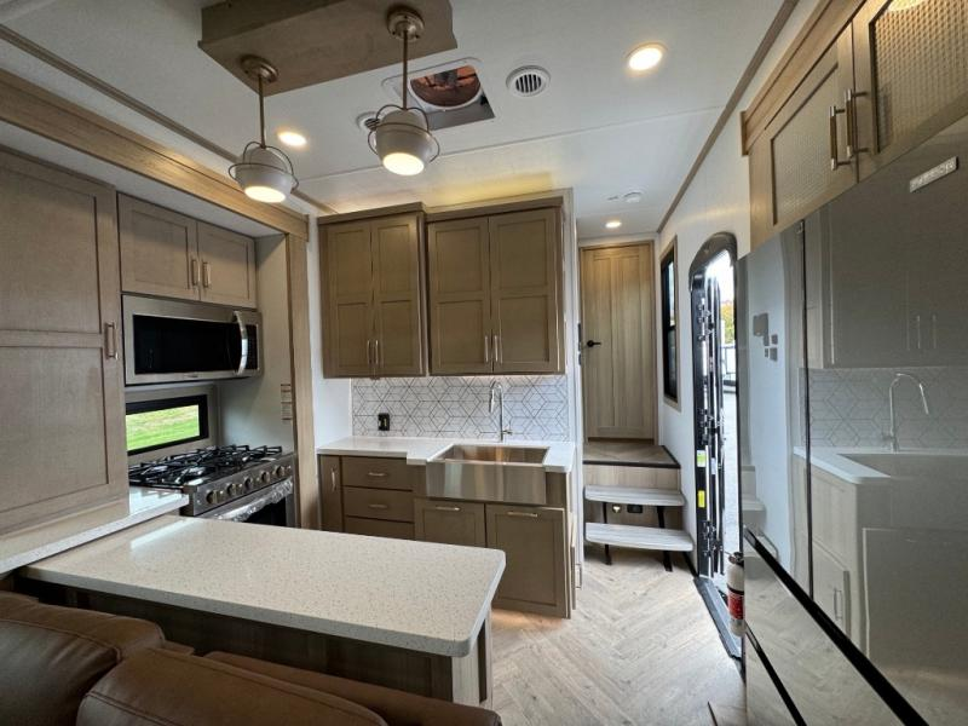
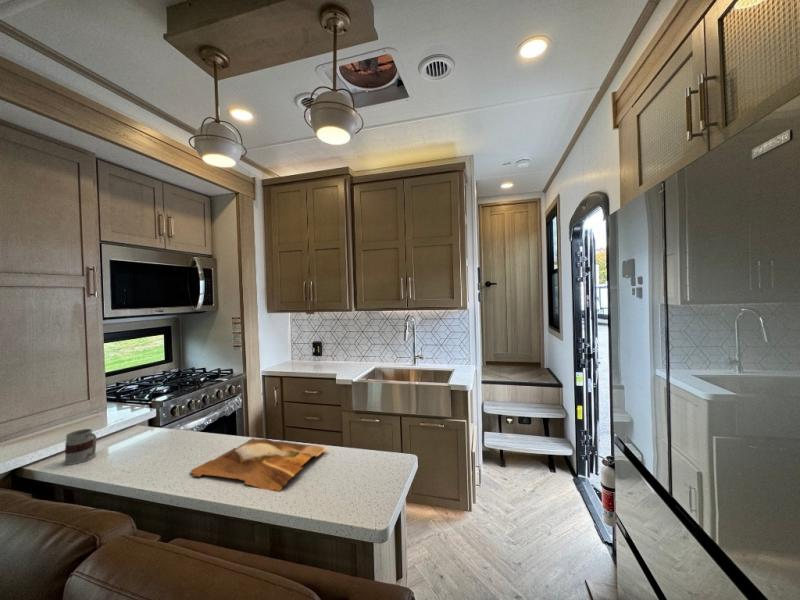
+ cutting board [189,437,330,493]
+ mug [62,428,98,466]
